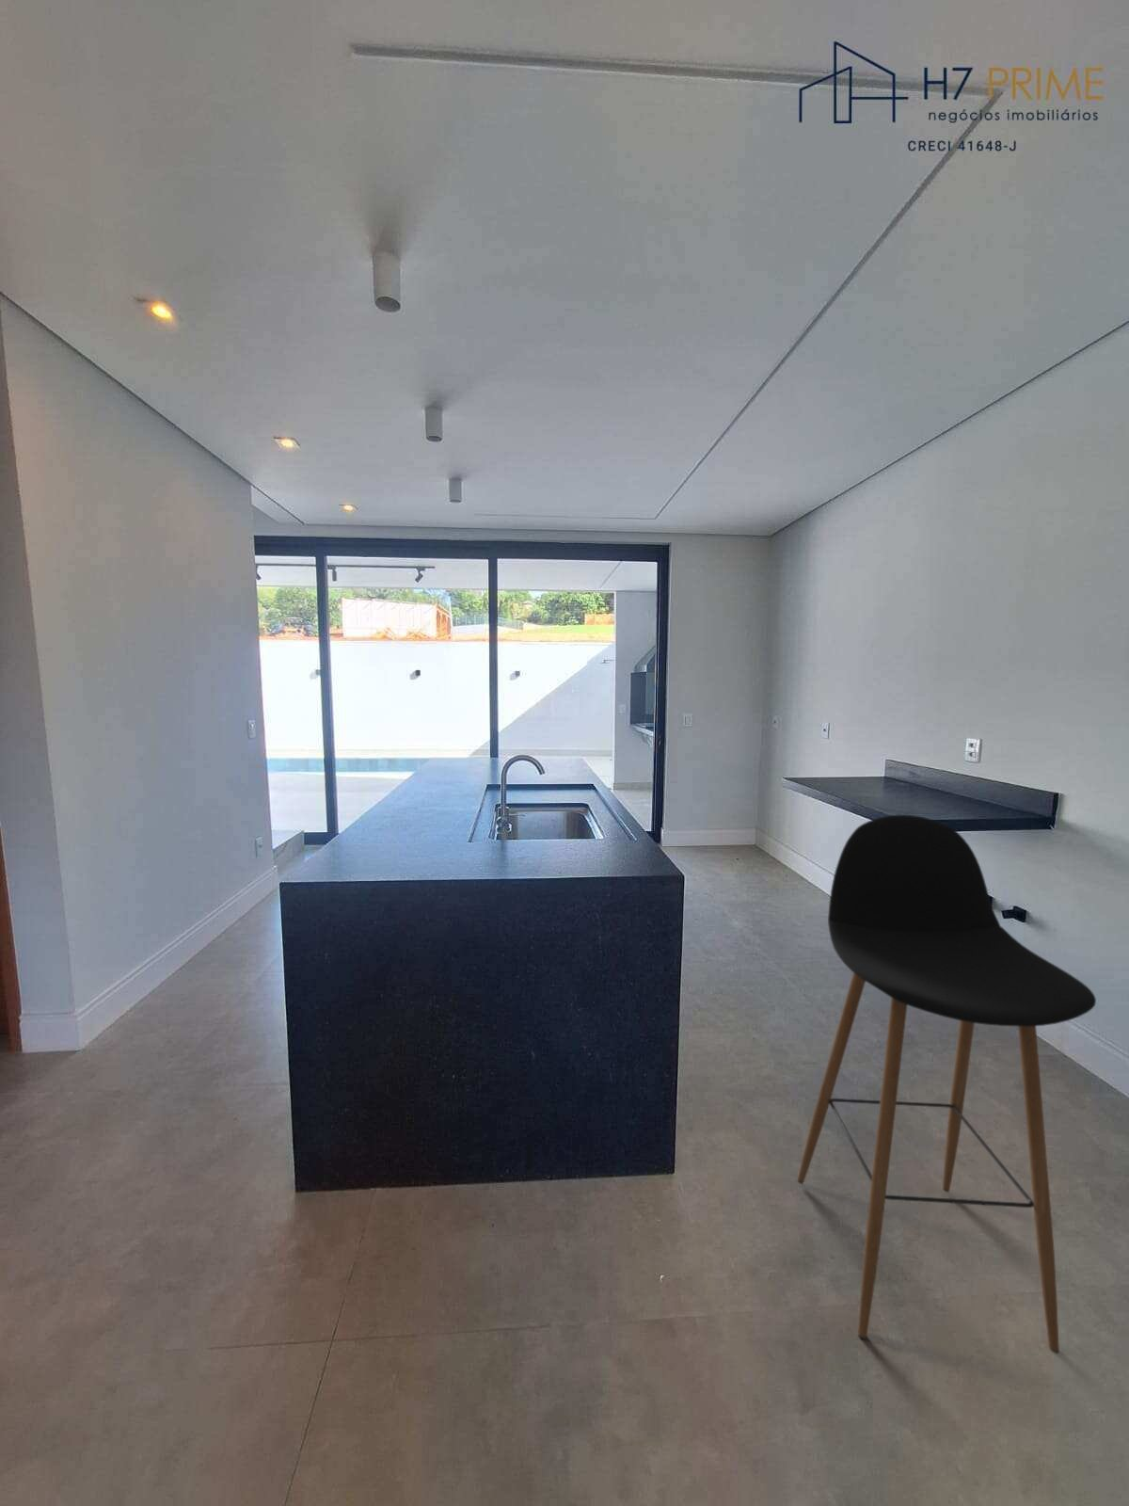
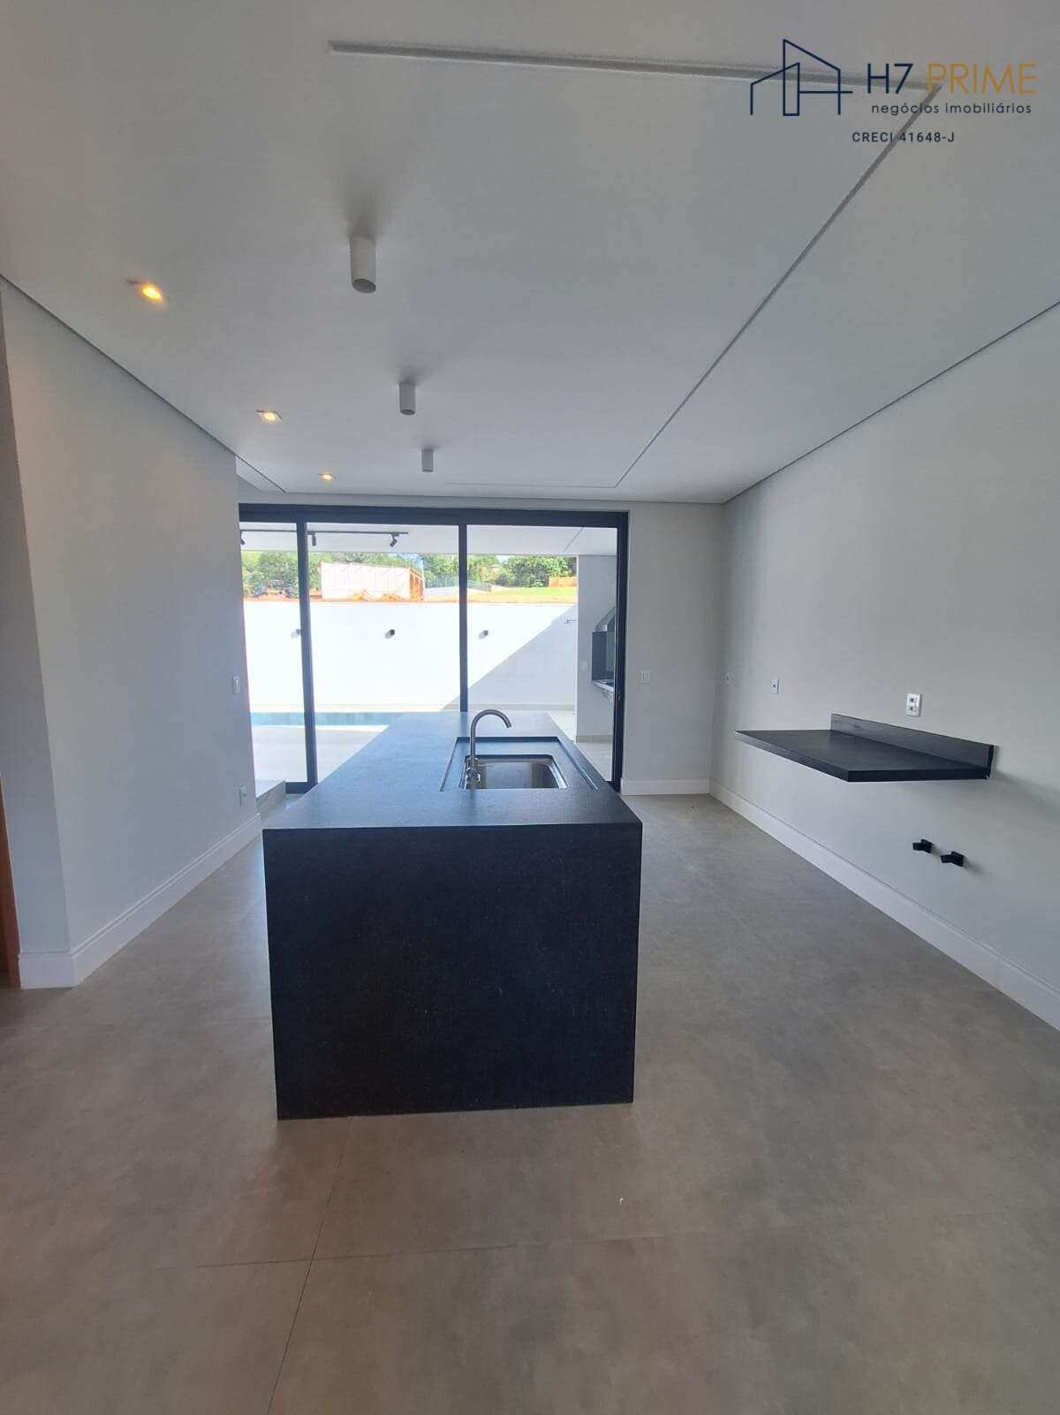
- bar stool [797,815,1097,1354]
